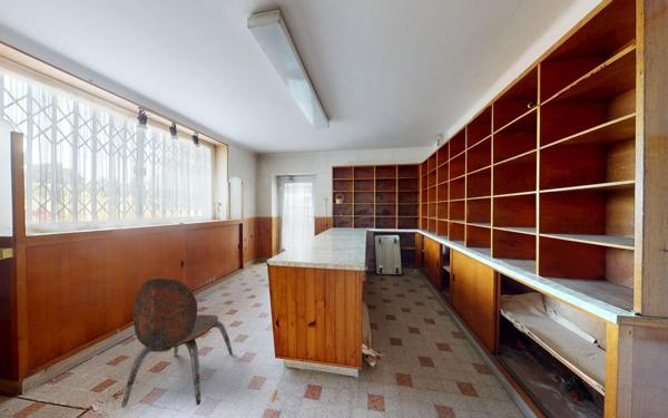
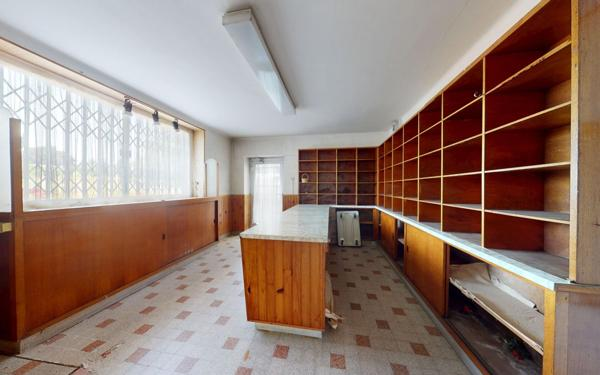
- chair [120,278,234,408]
